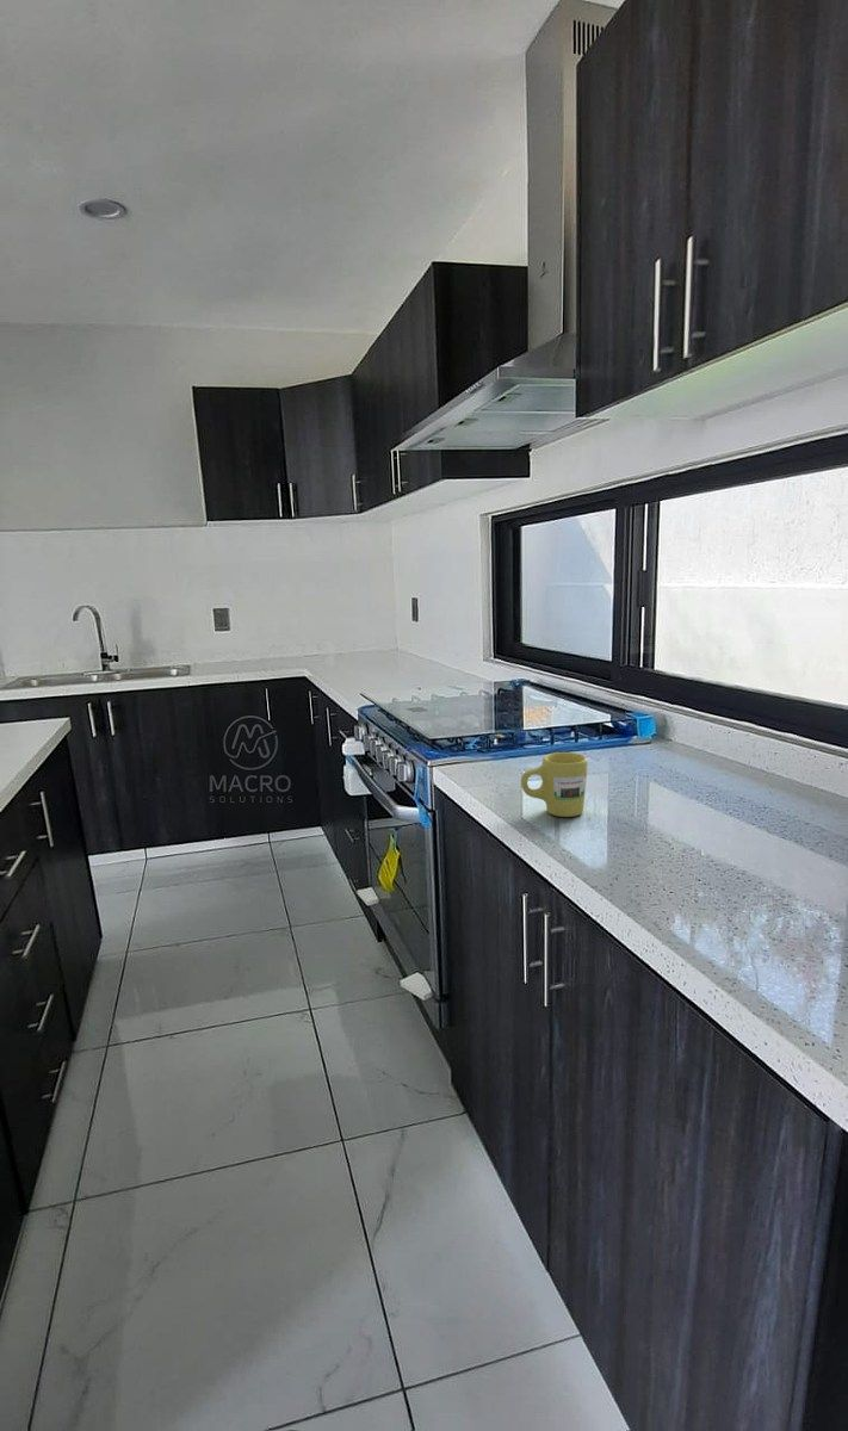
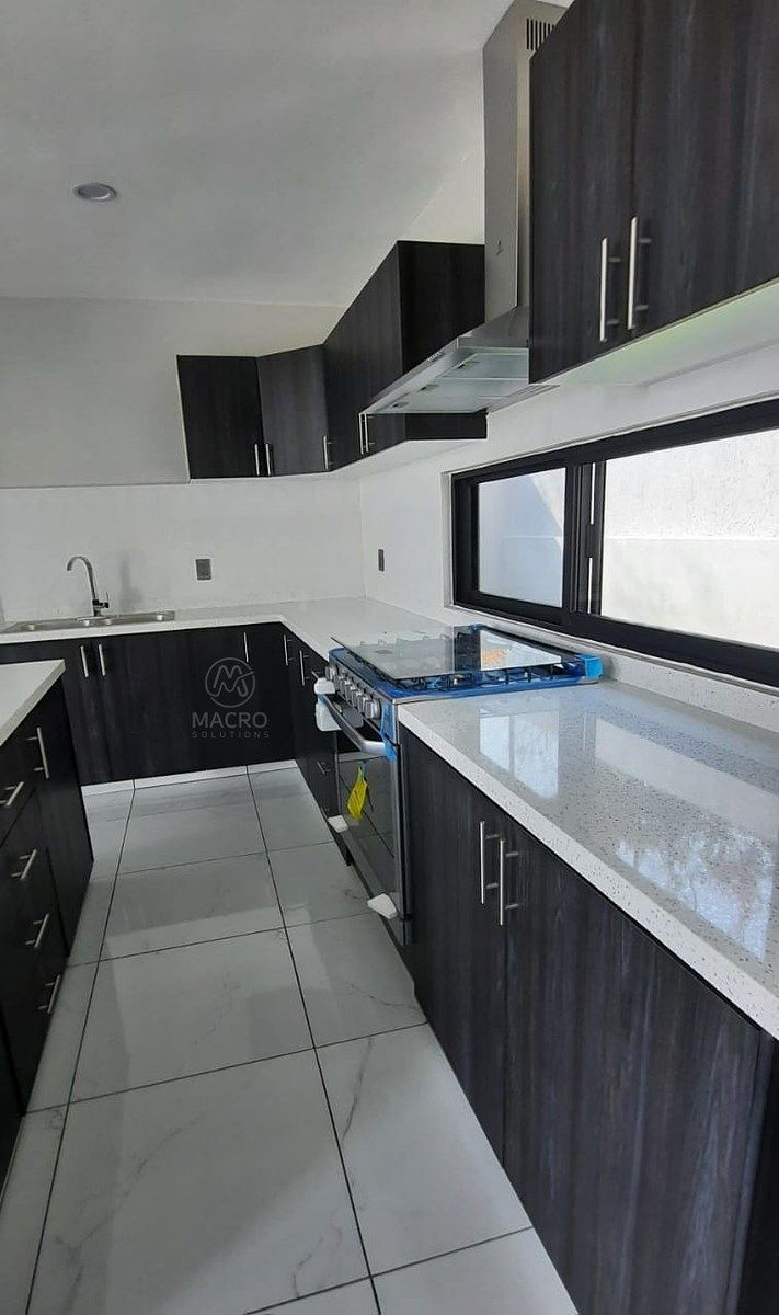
- mug [520,751,589,818]
